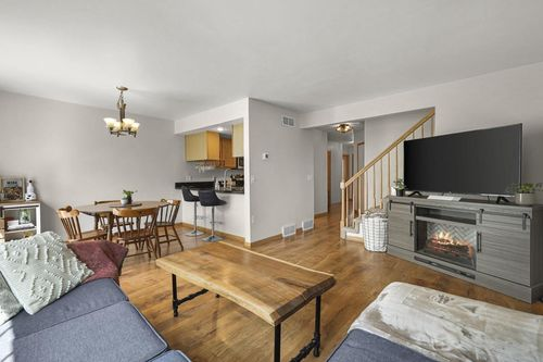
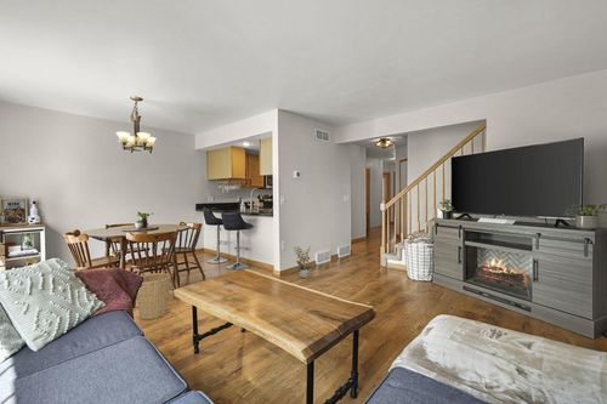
+ potted plant [291,244,318,279]
+ basket [136,269,172,322]
